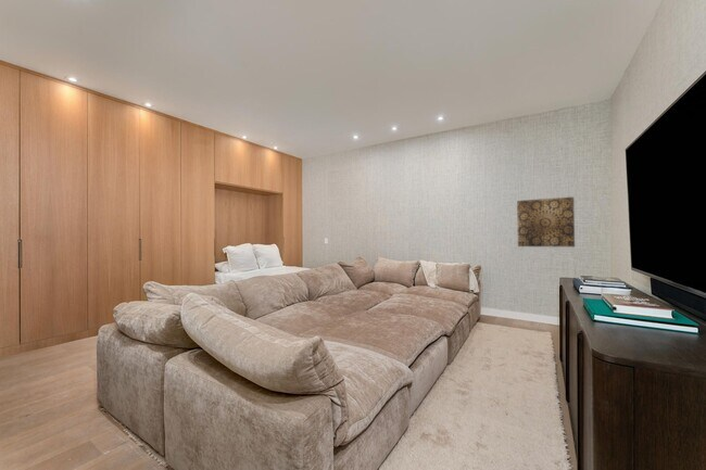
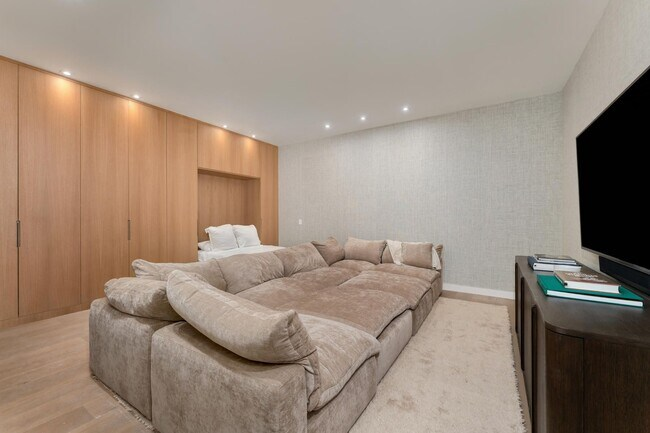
- wall art [516,195,576,247]
